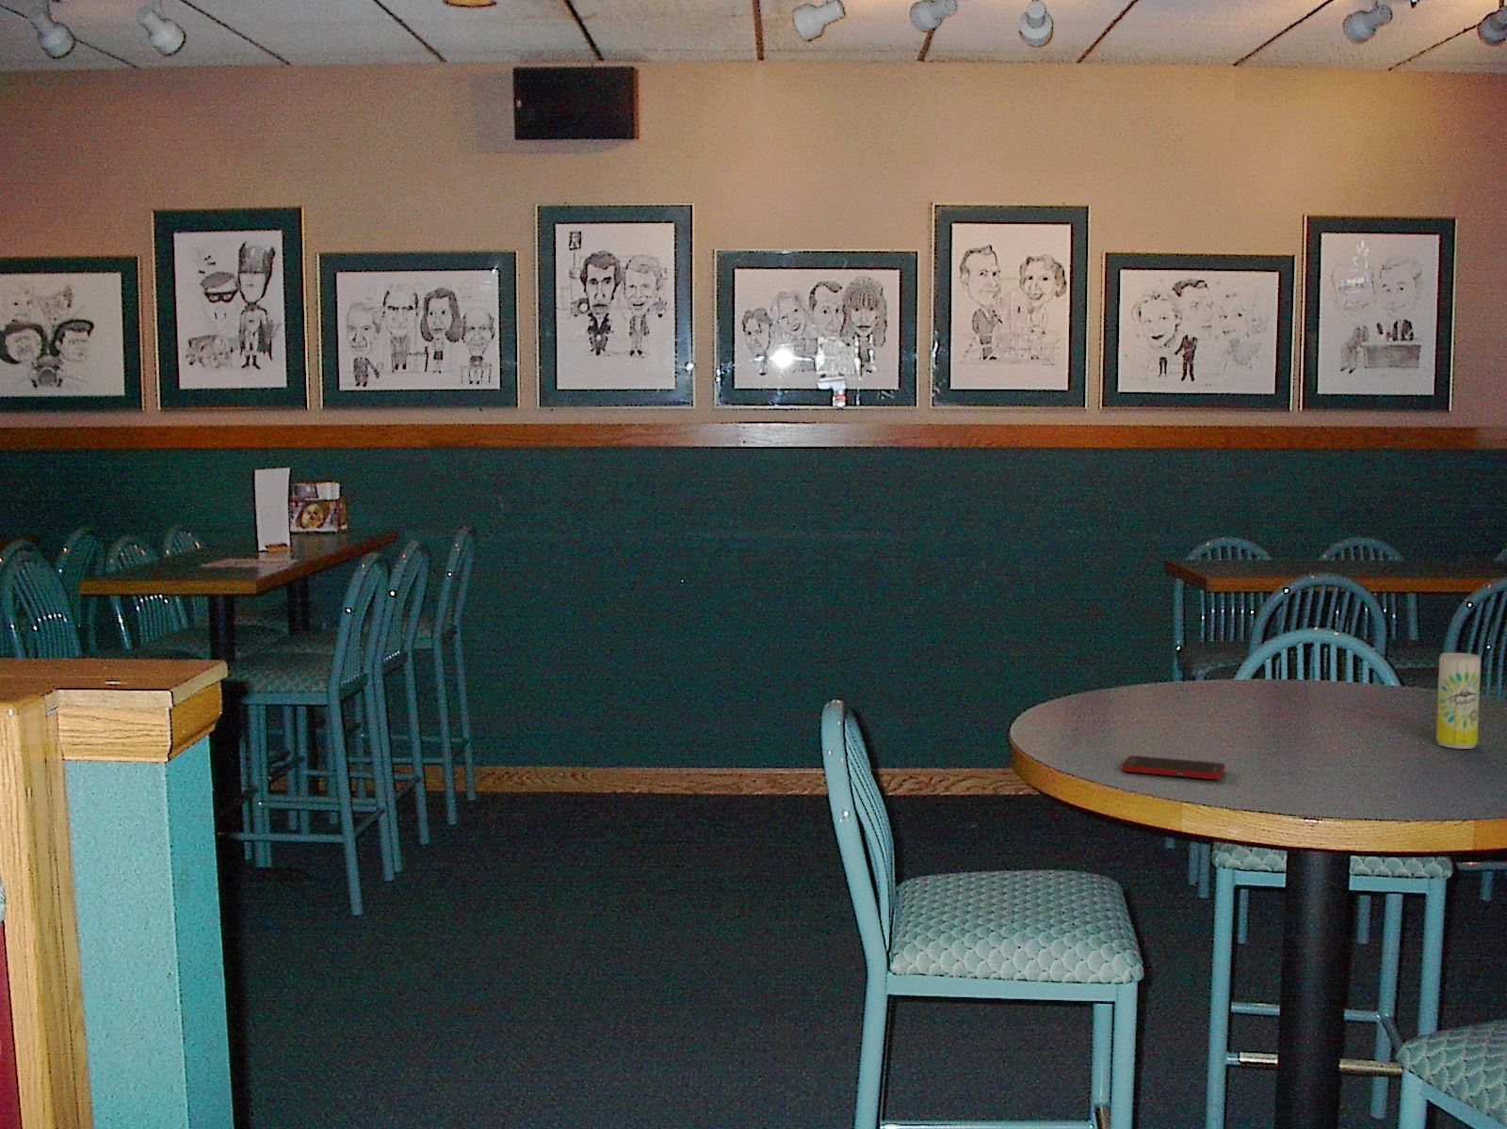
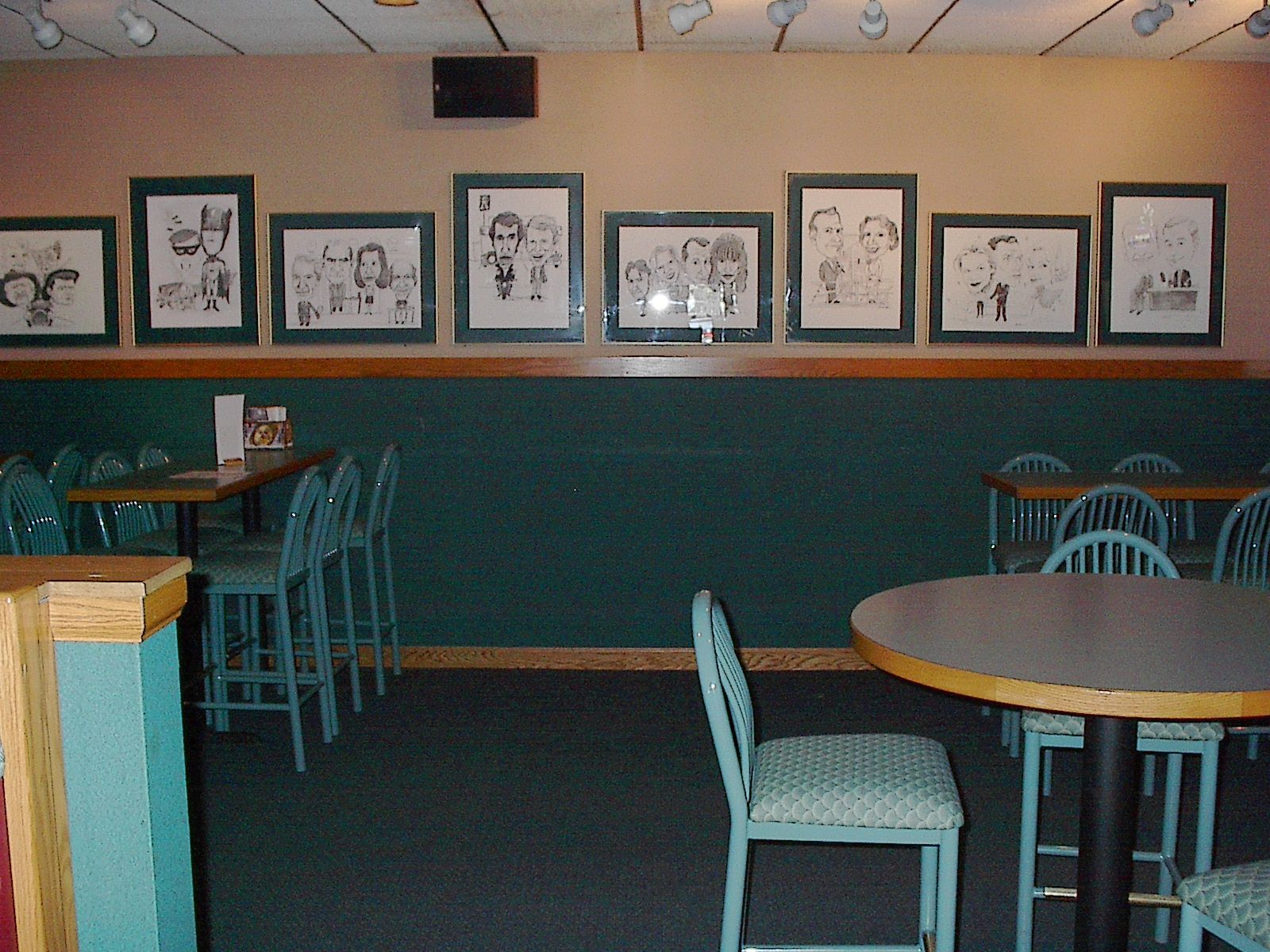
- beverage can [1436,652,1482,750]
- cell phone [1121,754,1226,780]
